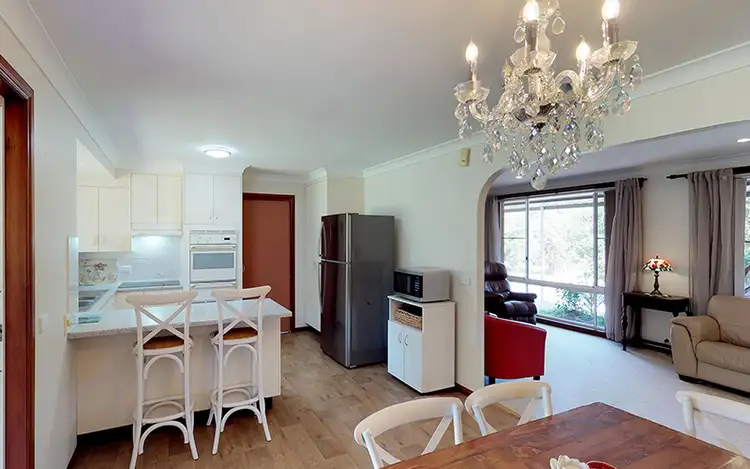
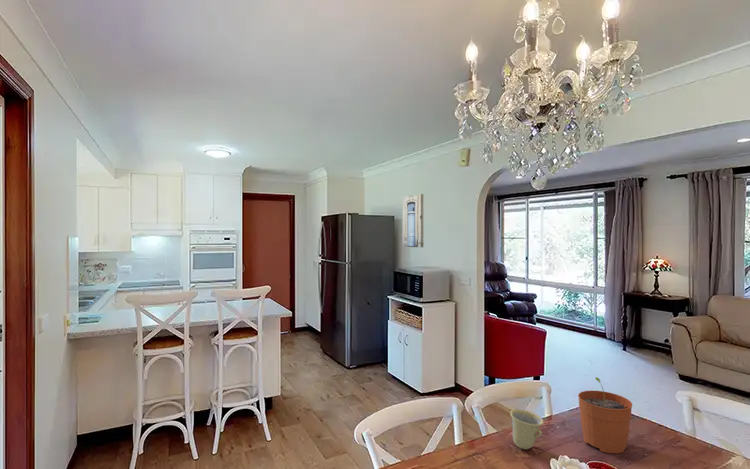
+ wall art [402,193,424,248]
+ plant pot [577,376,633,454]
+ cup [509,408,545,450]
